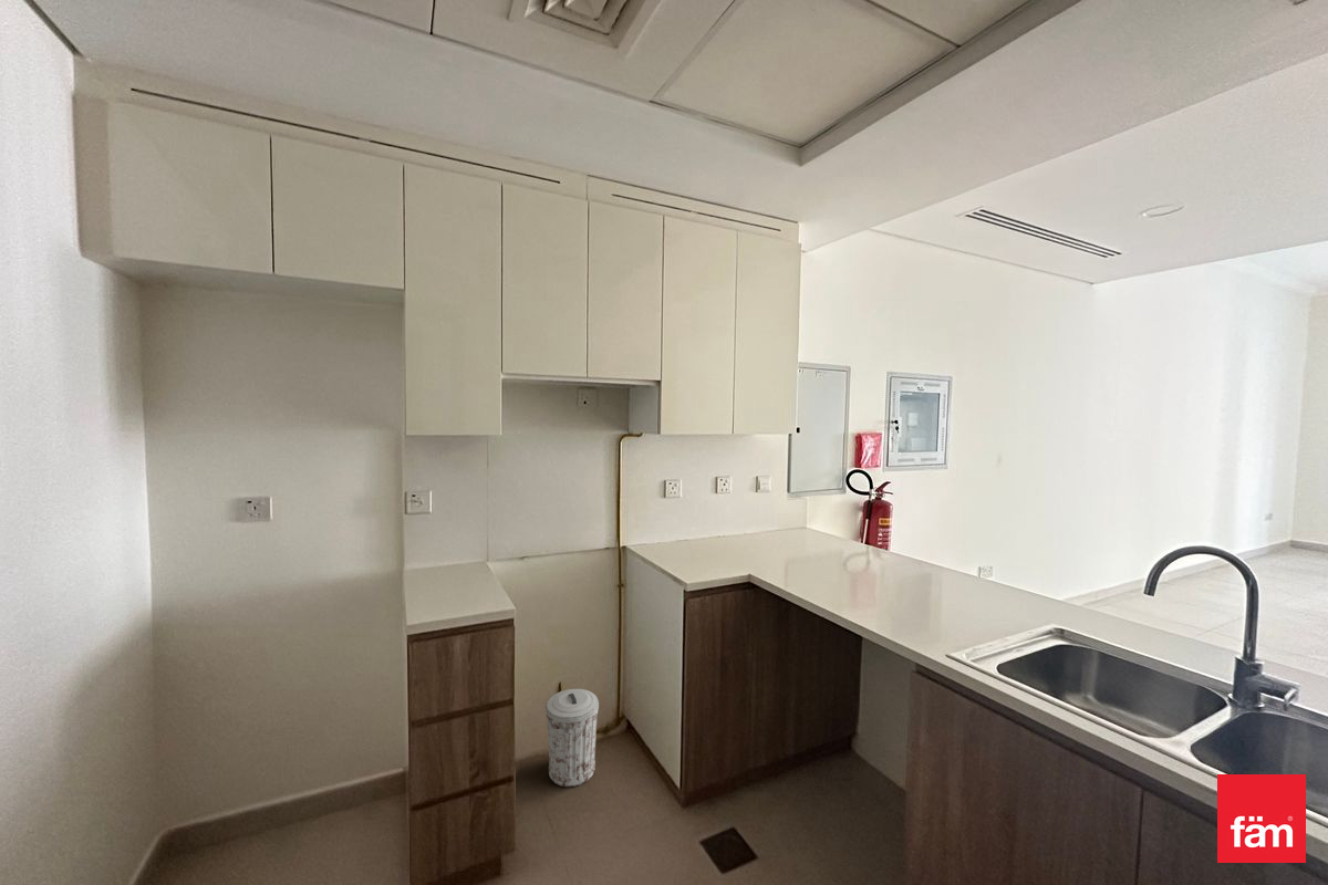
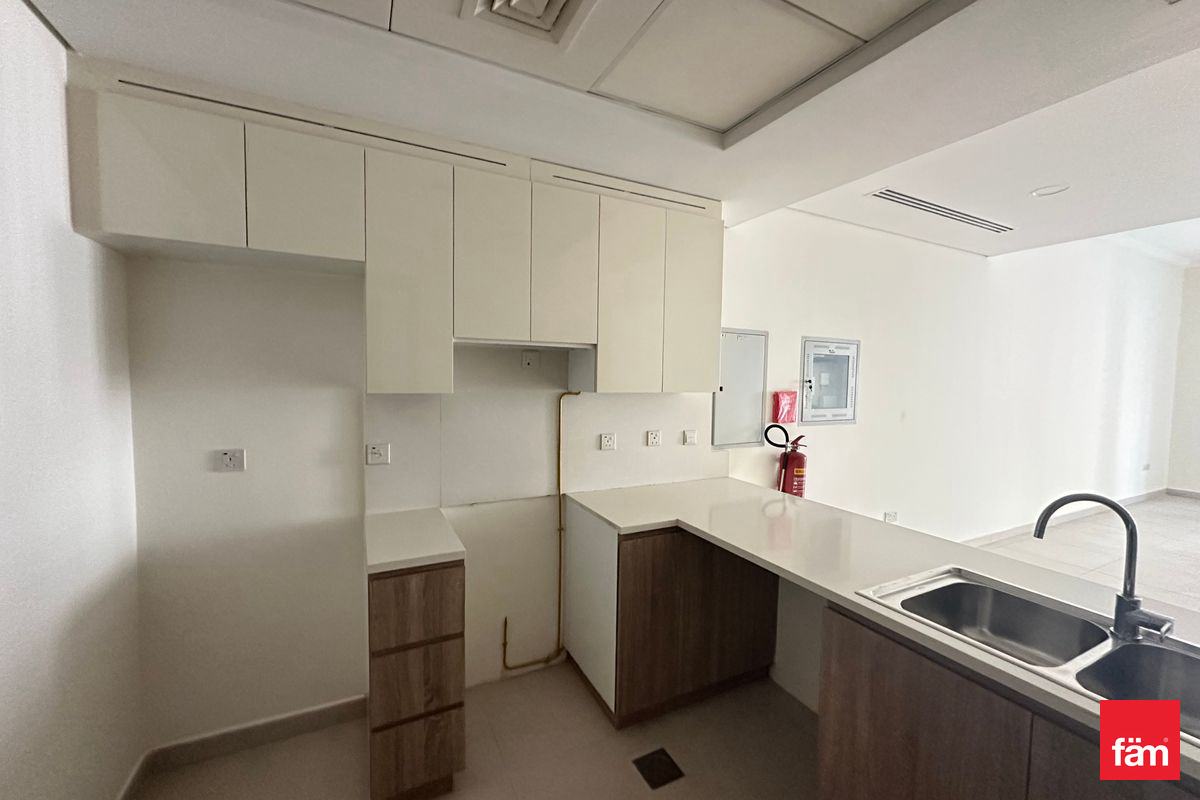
- trash can [544,688,600,788]
